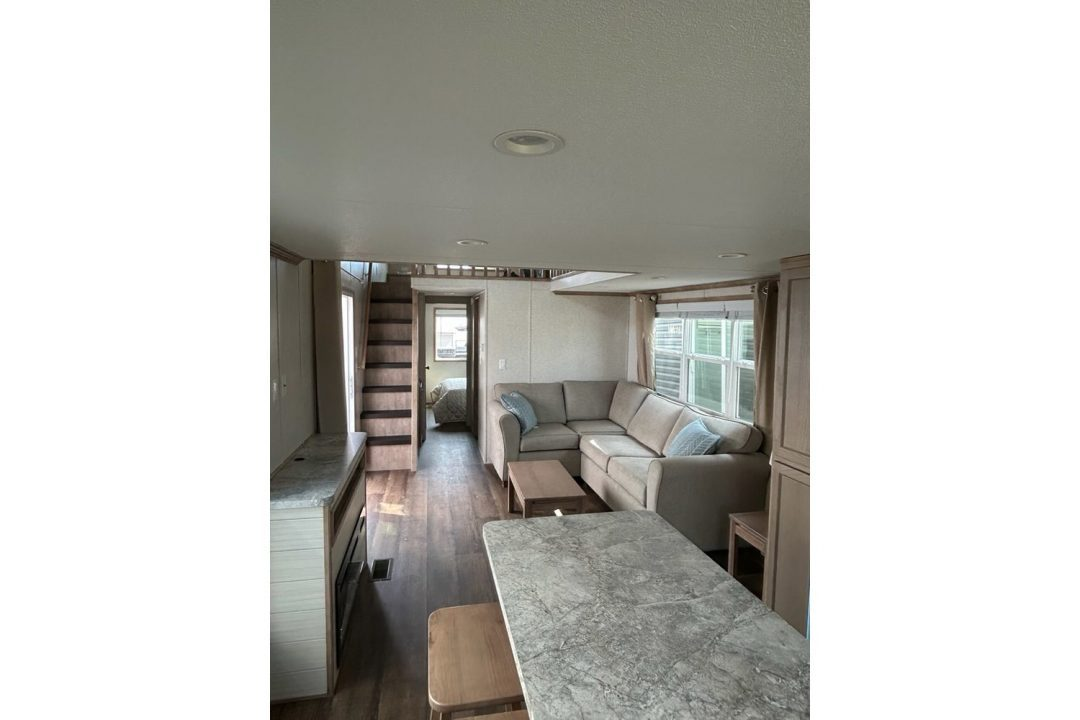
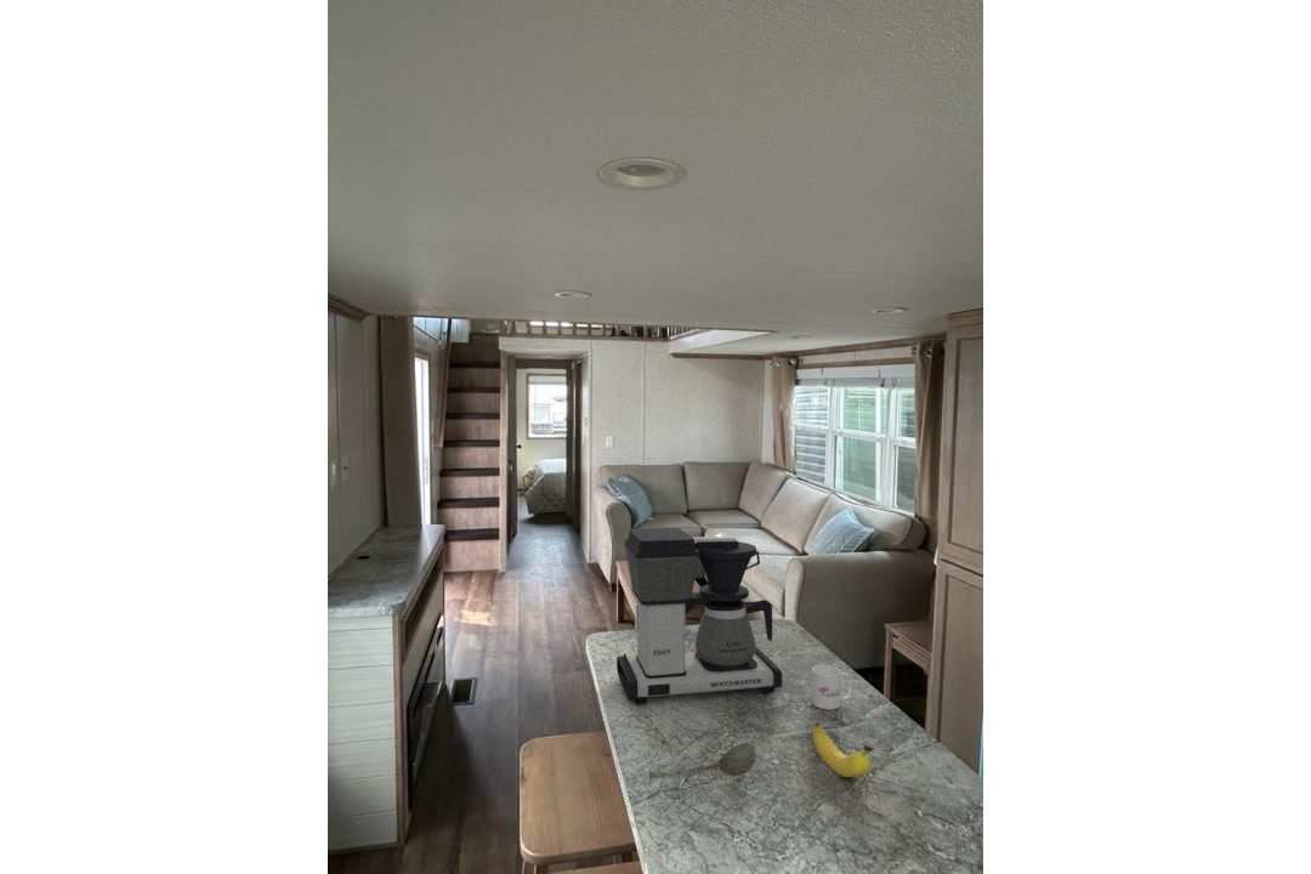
+ coffee maker [615,527,783,705]
+ soupspoon [648,742,756,781]
+ banana [811,722,875,778]
+ mug [811,664,853,710]
